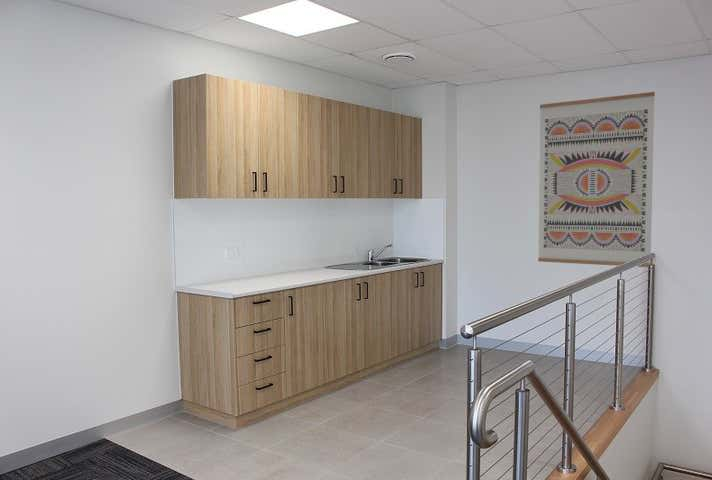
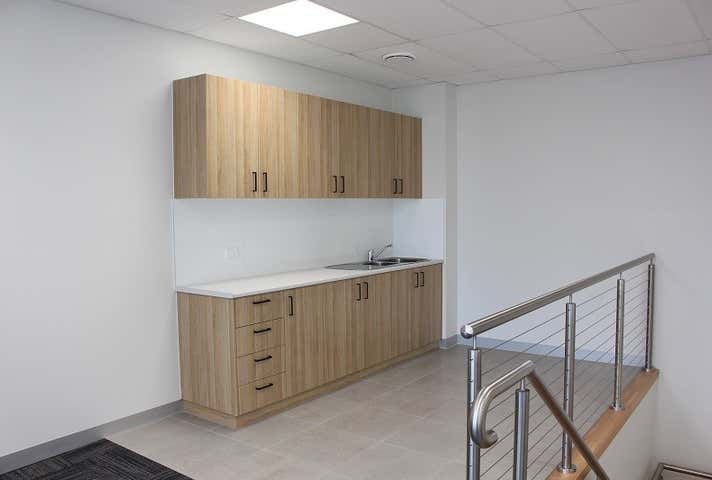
- wall art [537,91,656,268]
